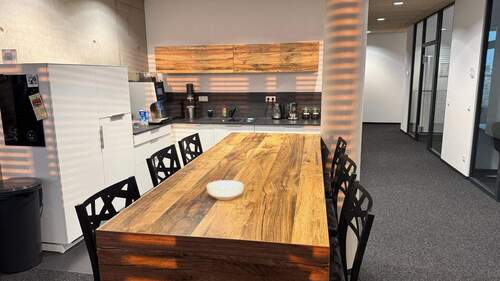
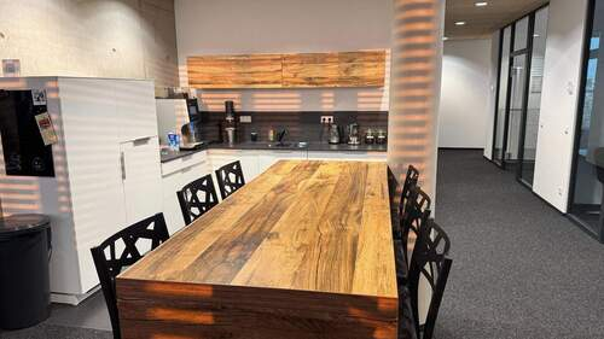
- bowl [205,179,245,201]
